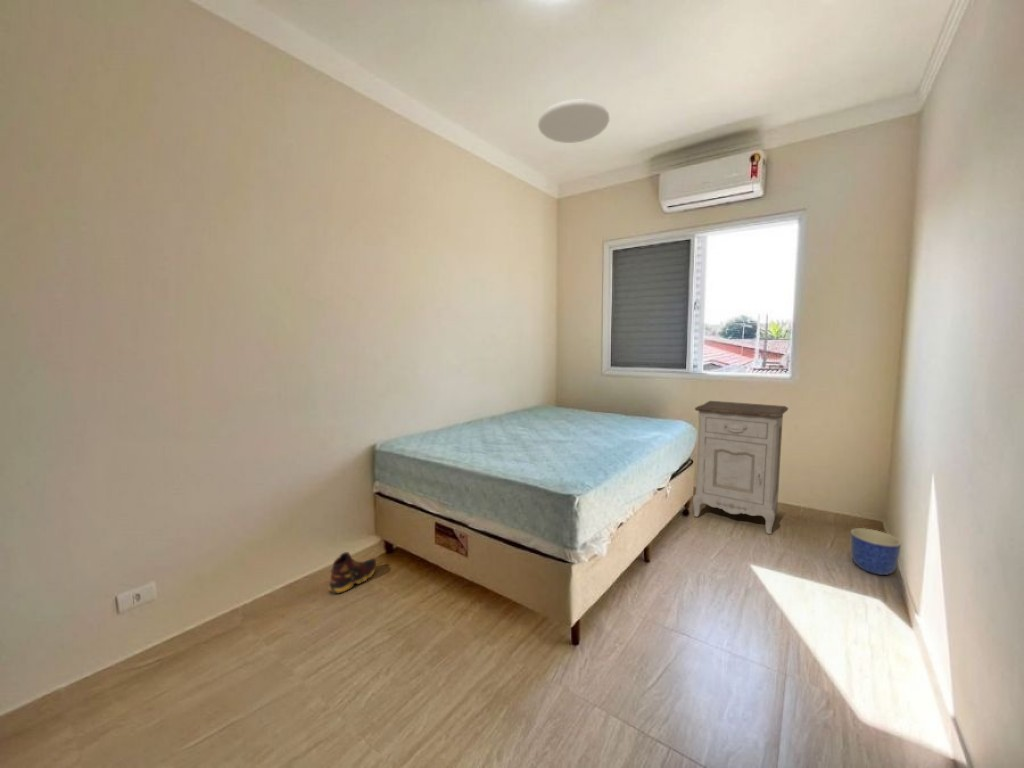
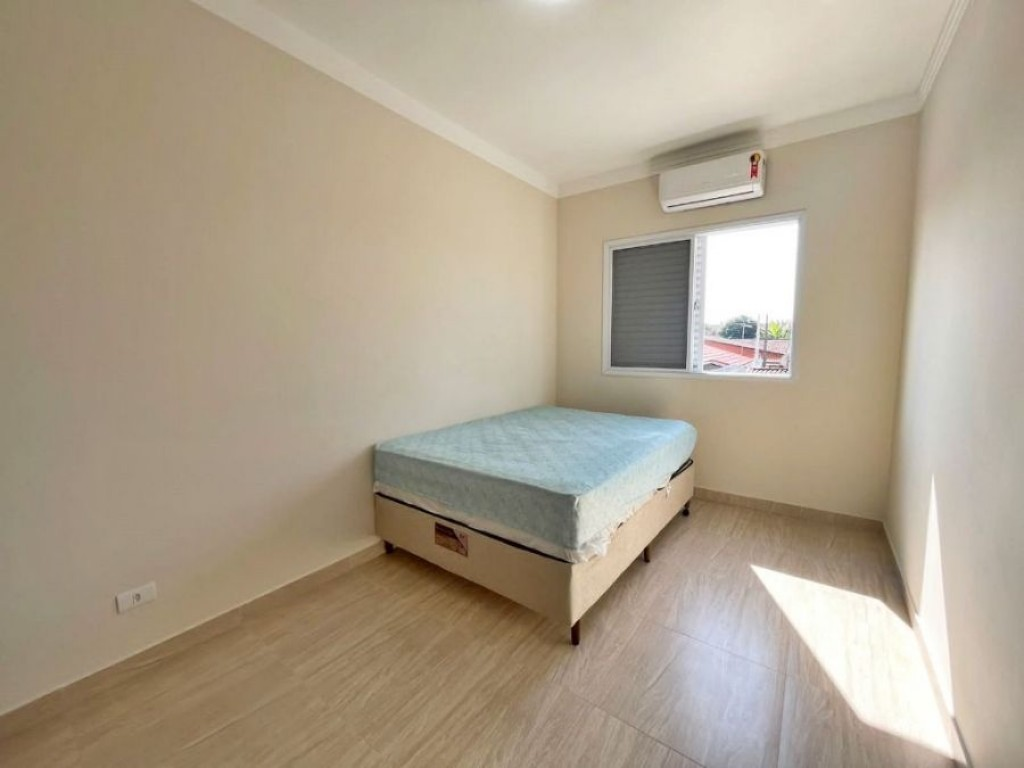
- shoe [328,551,377,595]
- nightstand [692,400,789,535]
- planter [850,527,902,576]
- ceiling light [537,98,611,144]
